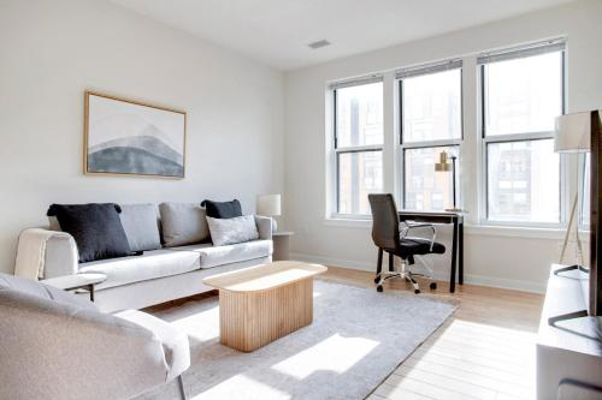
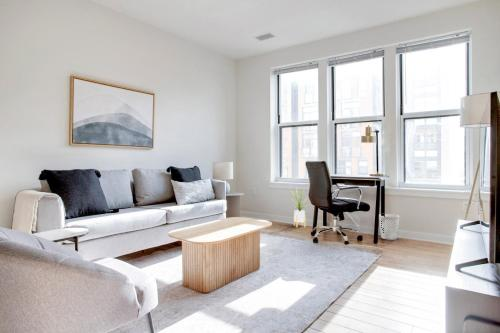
+ wastebasket [378,213,400,241]
+ house plant [289,188,308,228]
